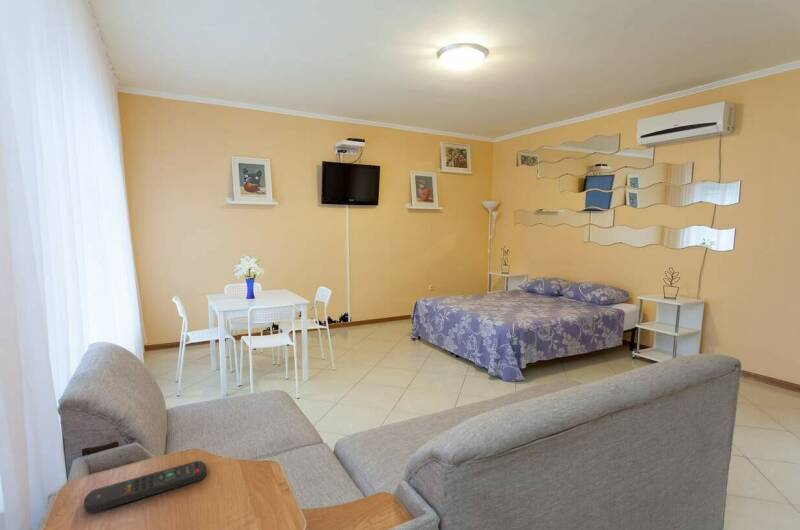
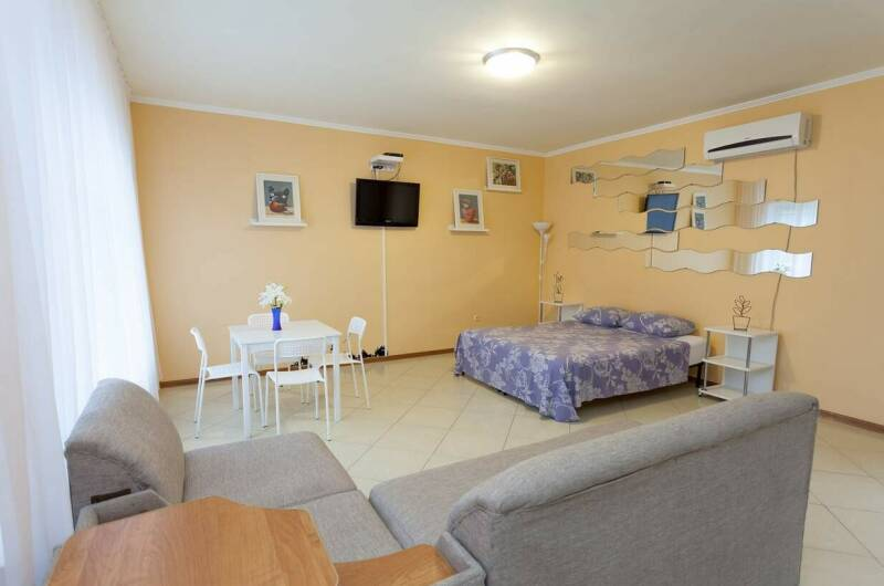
- remote control [83,460,207,514]
